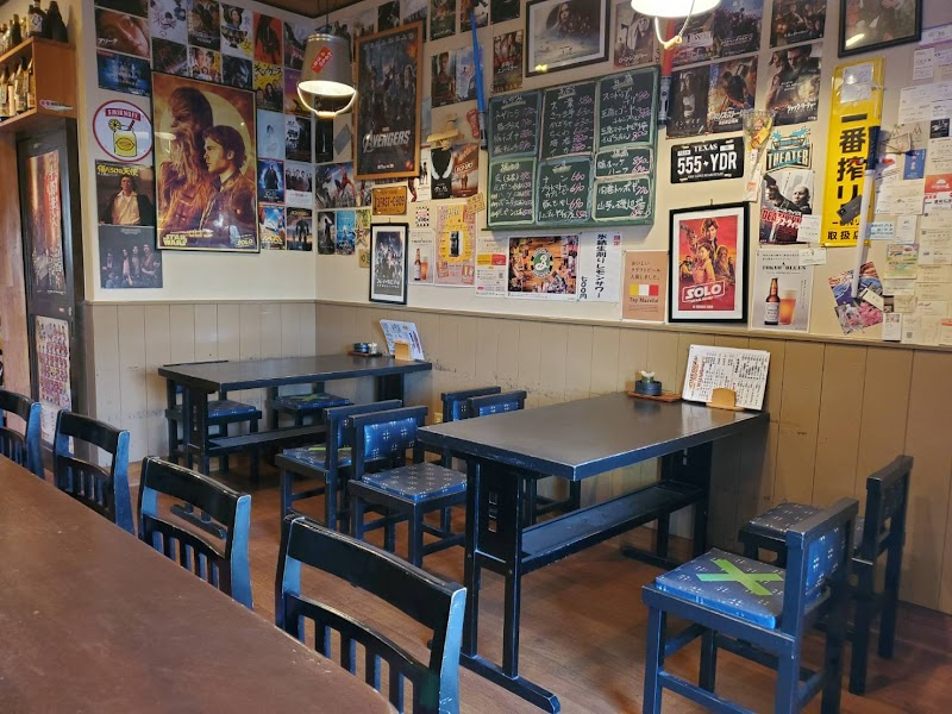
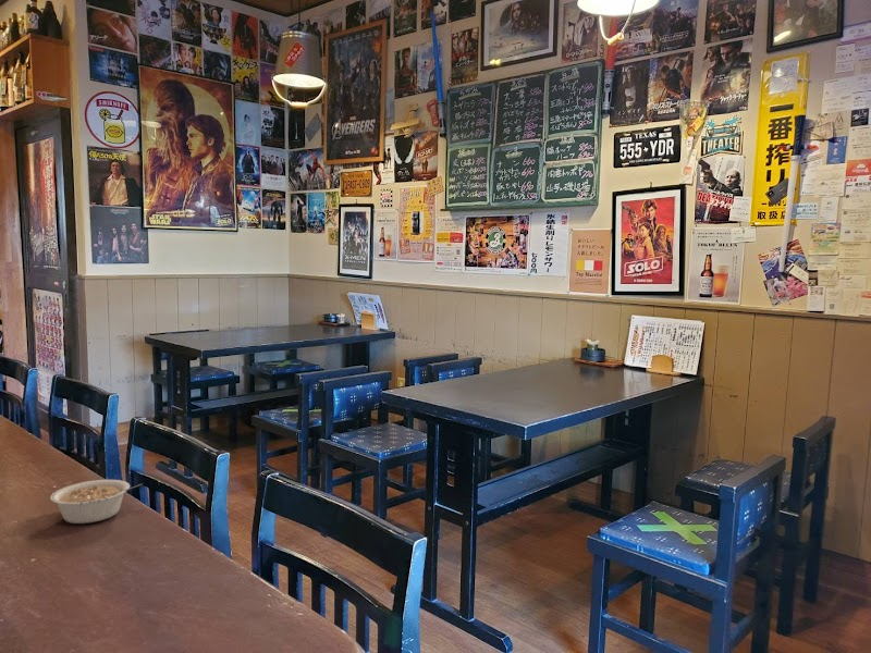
+ legume [49,479,144,525]
